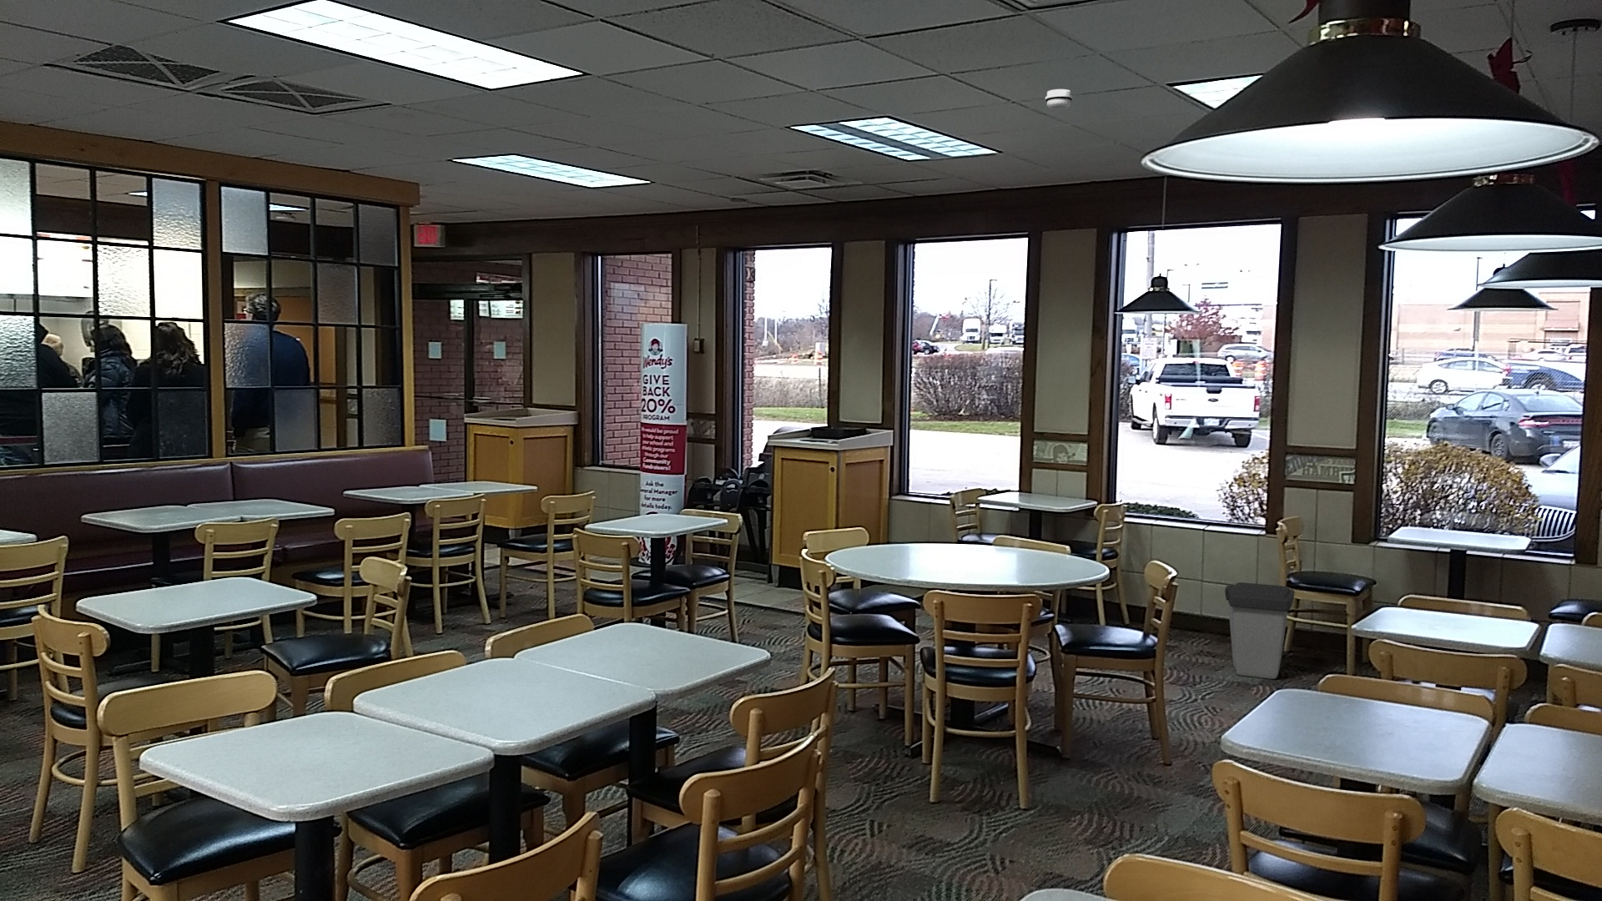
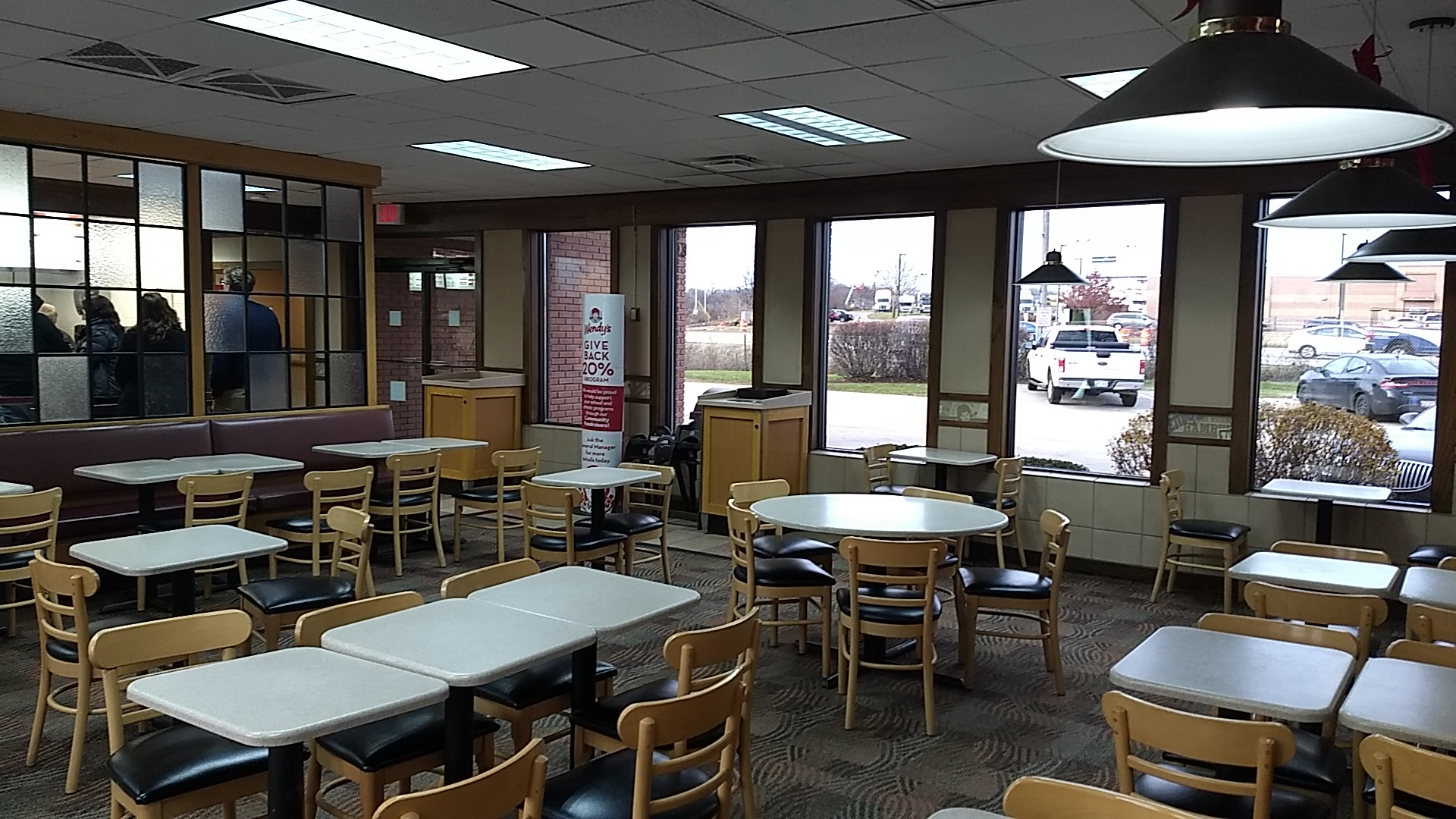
- trash can [1224,582,1296,680]
- smoke detector [1044,88,1073,110]
